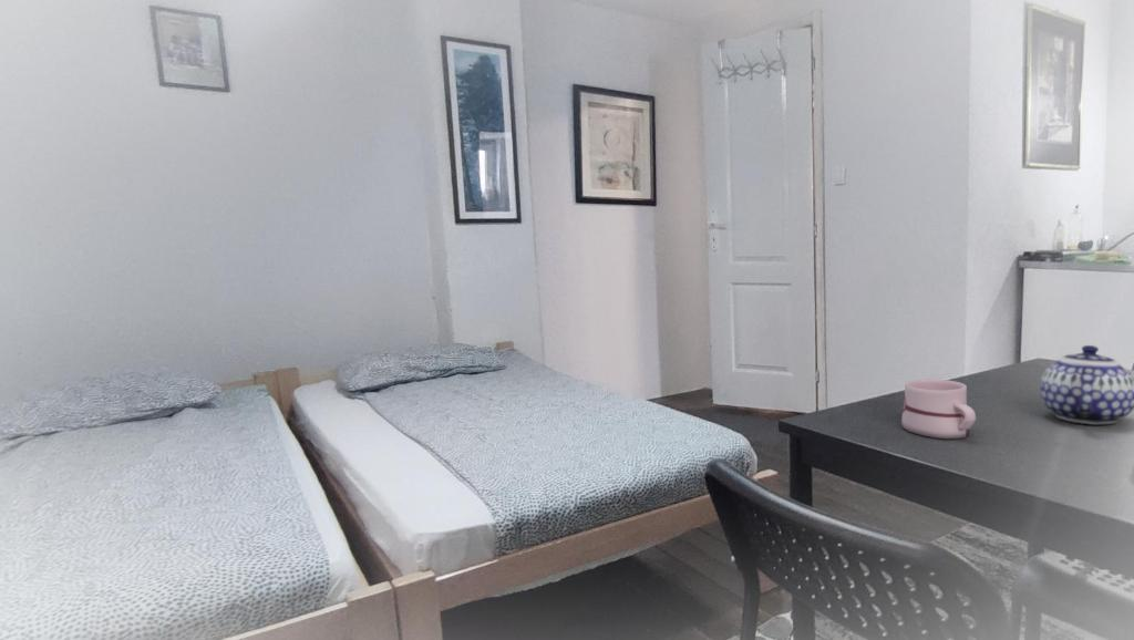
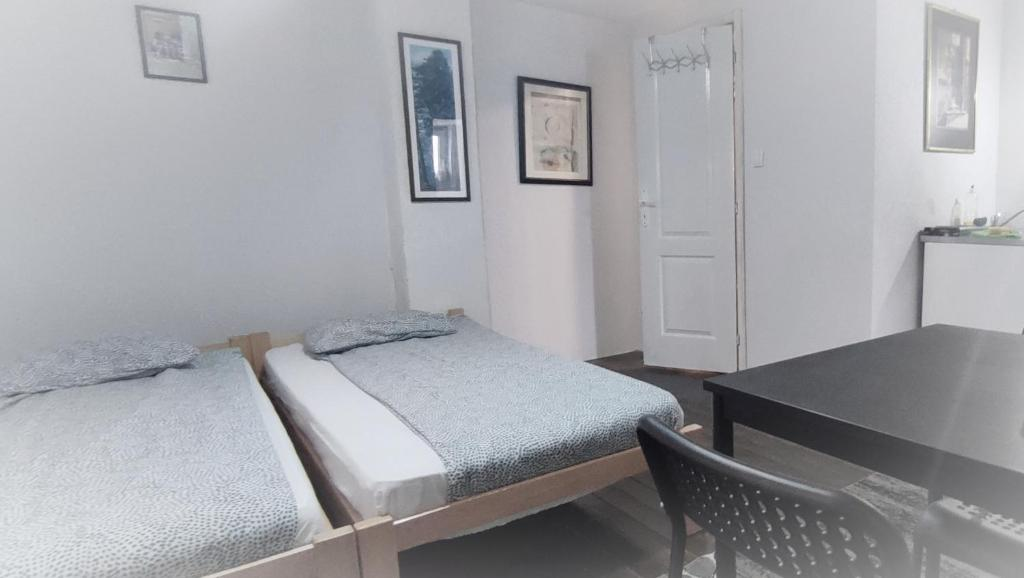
- mug [900,378,977,440]
- teapot [1039,344,1134,426]
